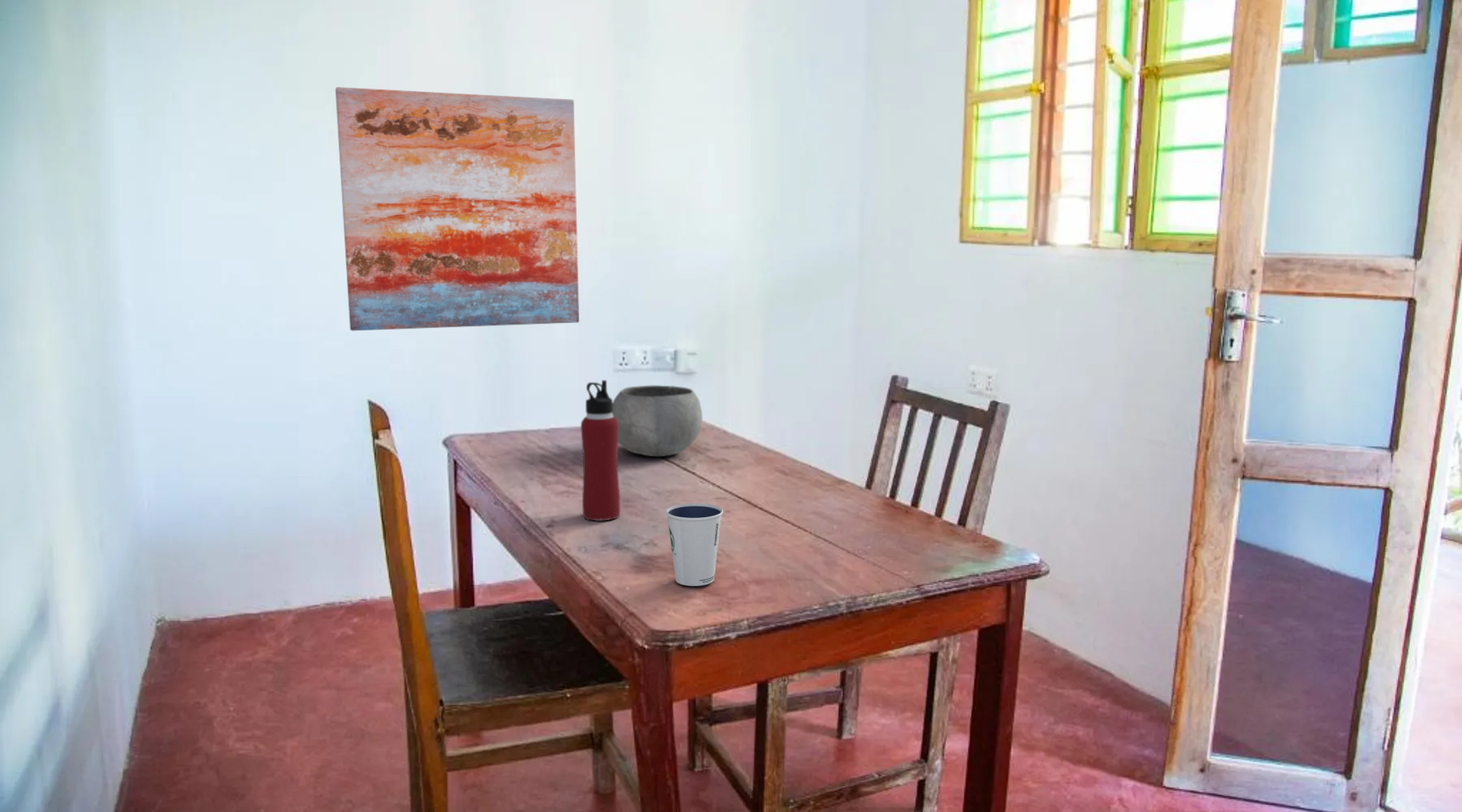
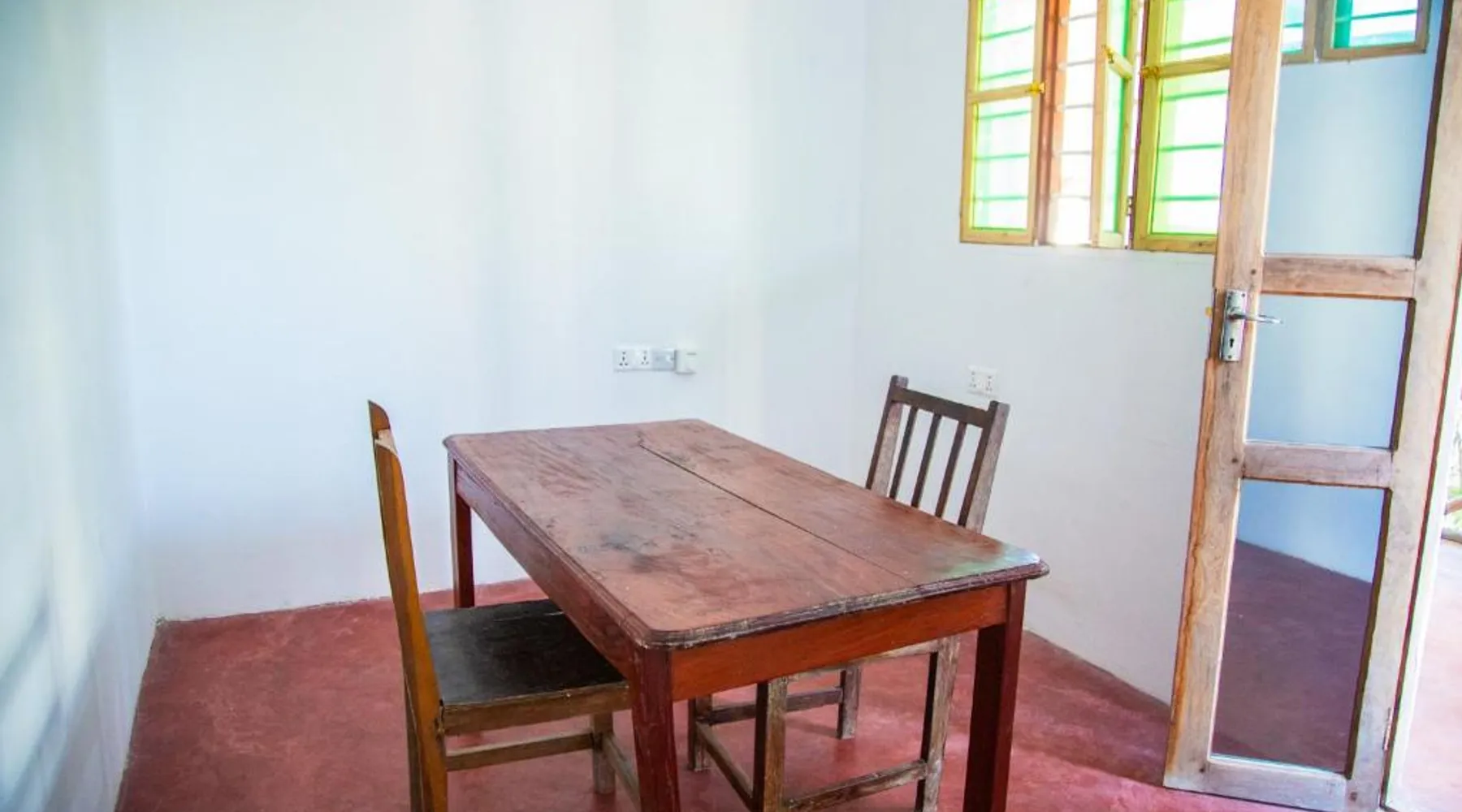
- bowl [612,385,703,457]
- dixie cup [665,503,724,587]
- water bottle [580,379,621,521]
- wall art [335,86,580,331]
